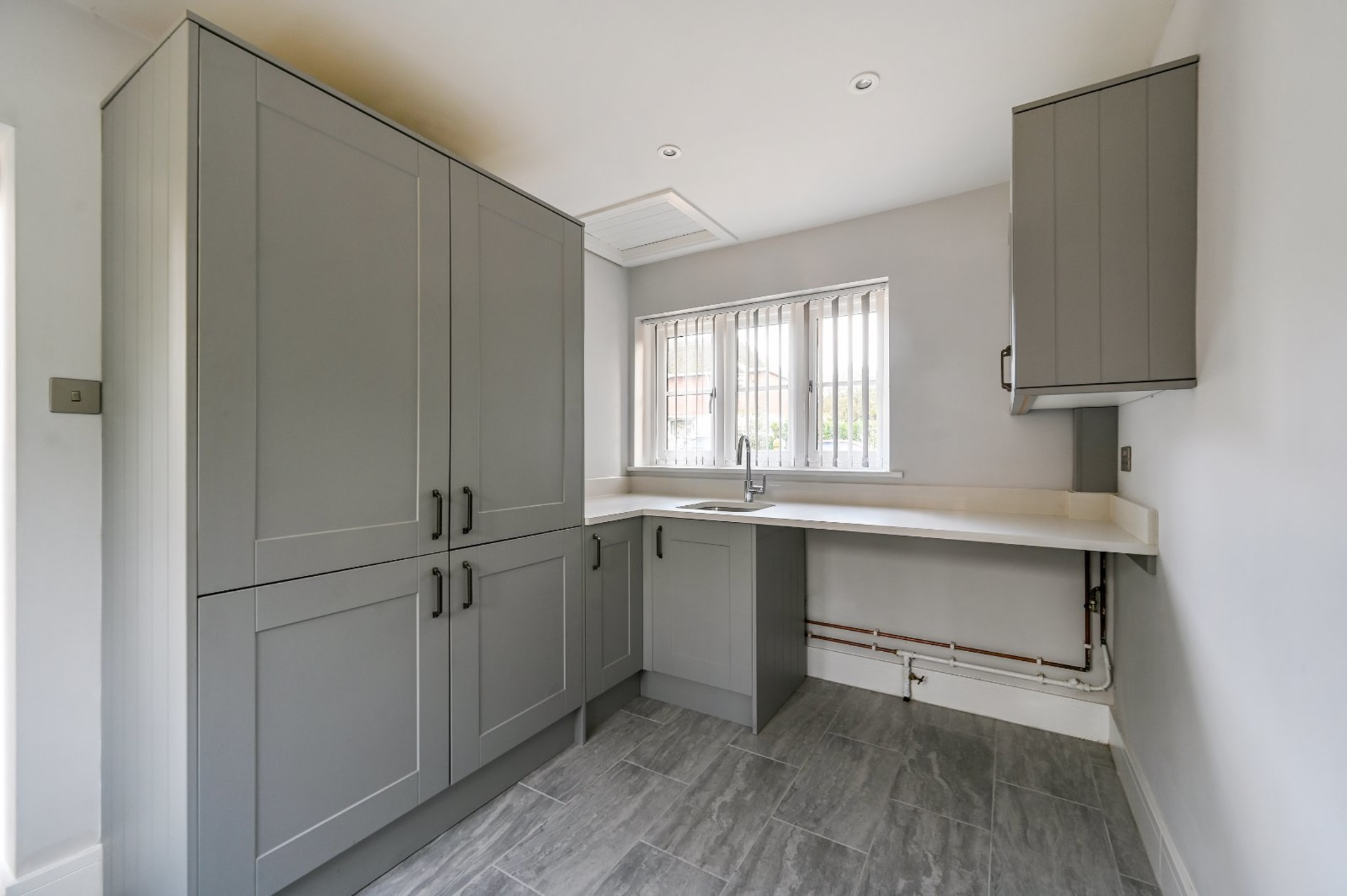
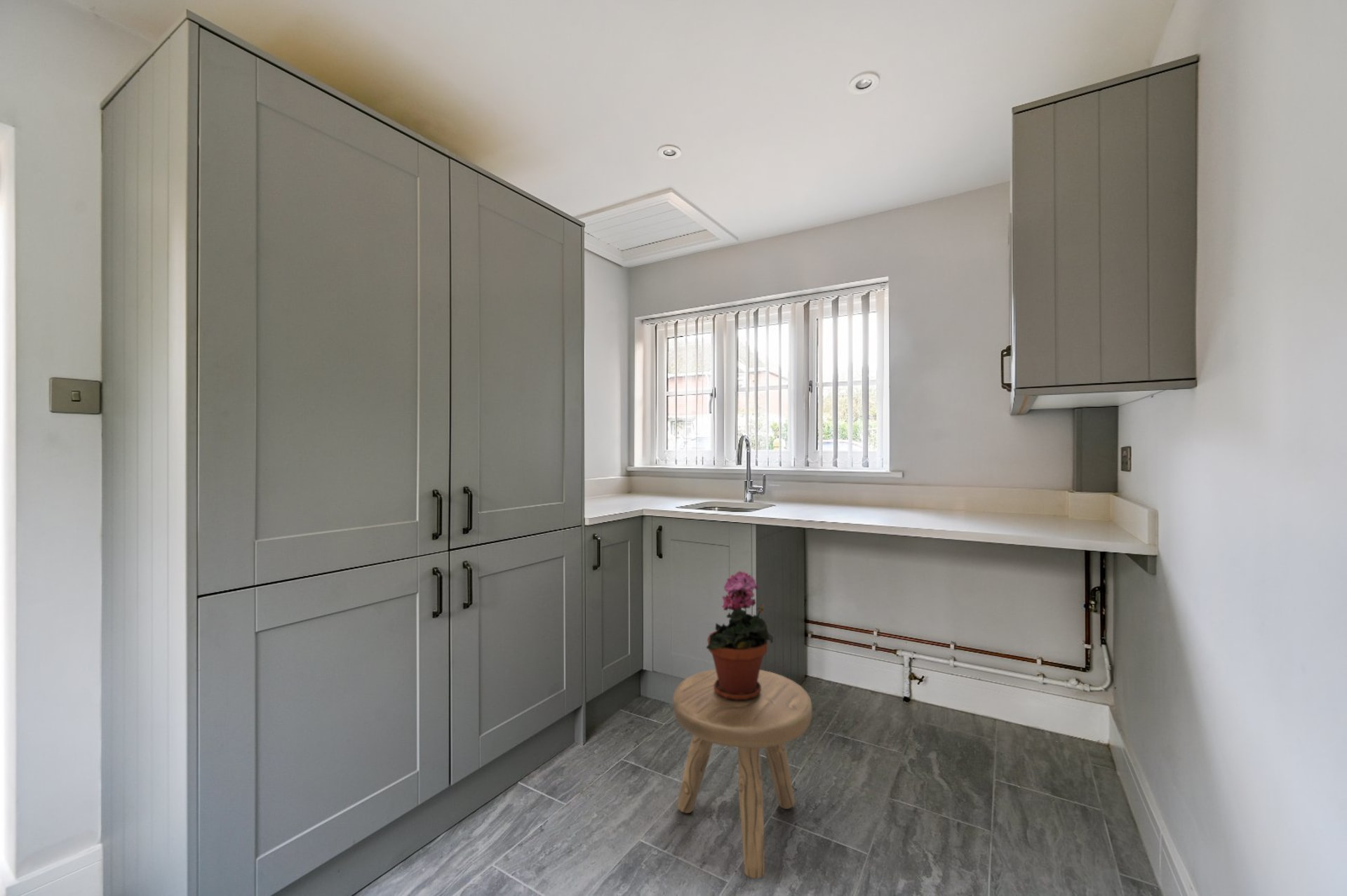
+ potted plant [706,570,774,702]
+ stool [673,668,812,879]
